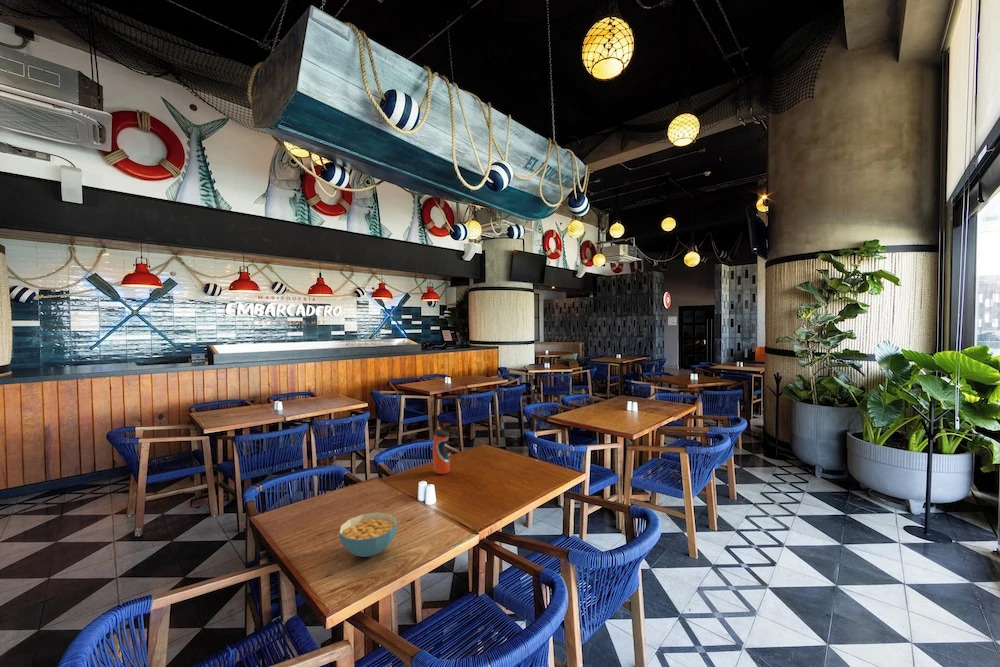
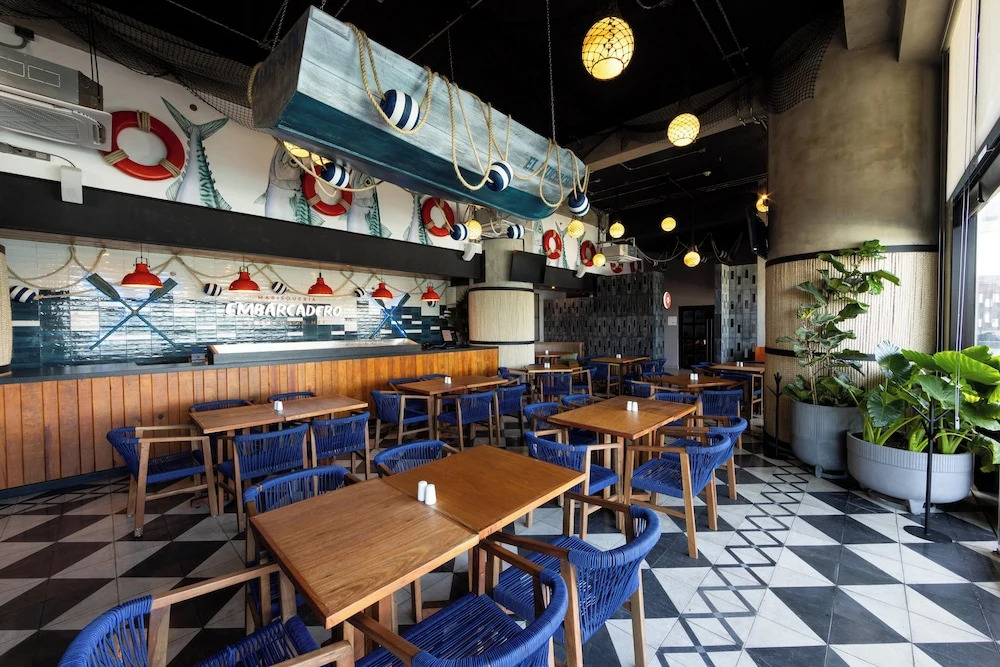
- cereal bowl [338,511,398,558]
- water bottle [432,426,451,475]
